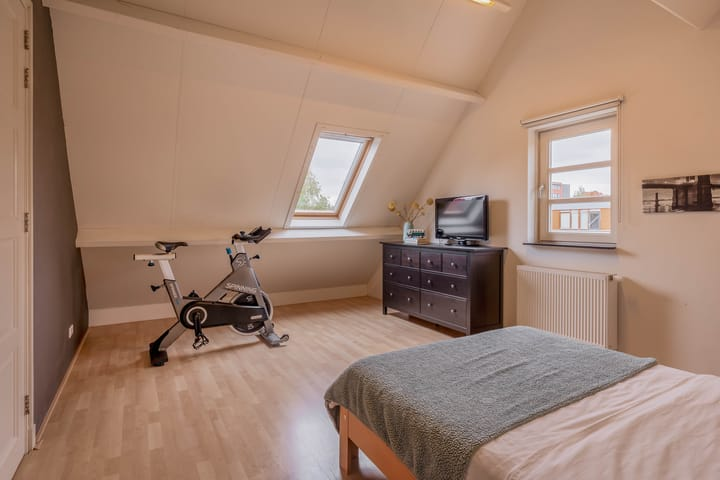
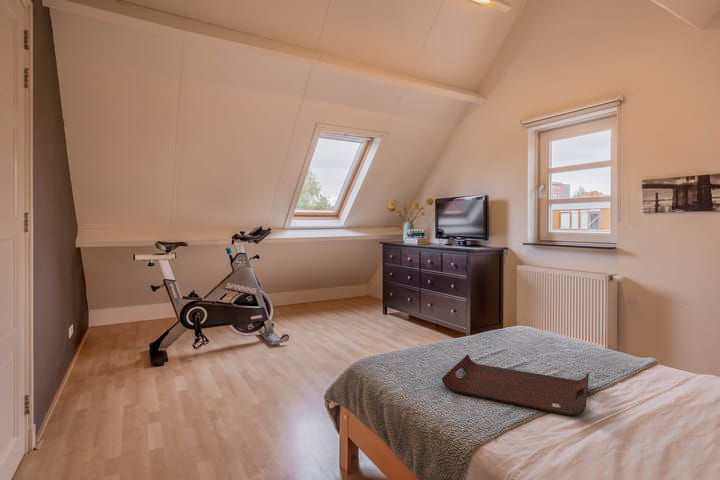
+ serving tray [441,353,590,417]
